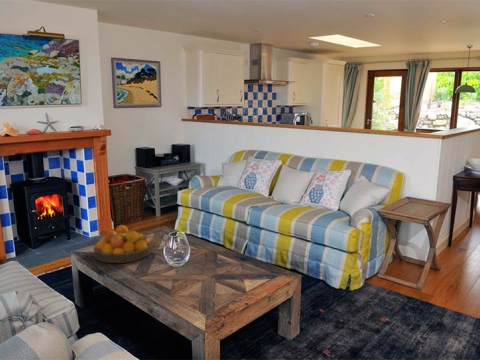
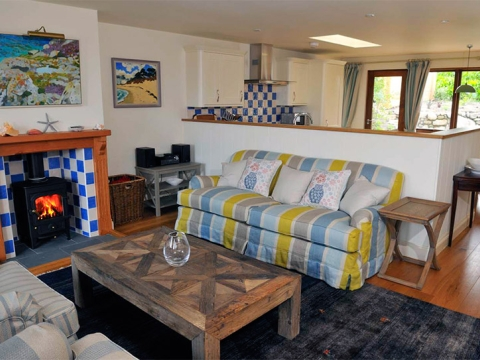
- fruit bowl [93,224,153,264]
